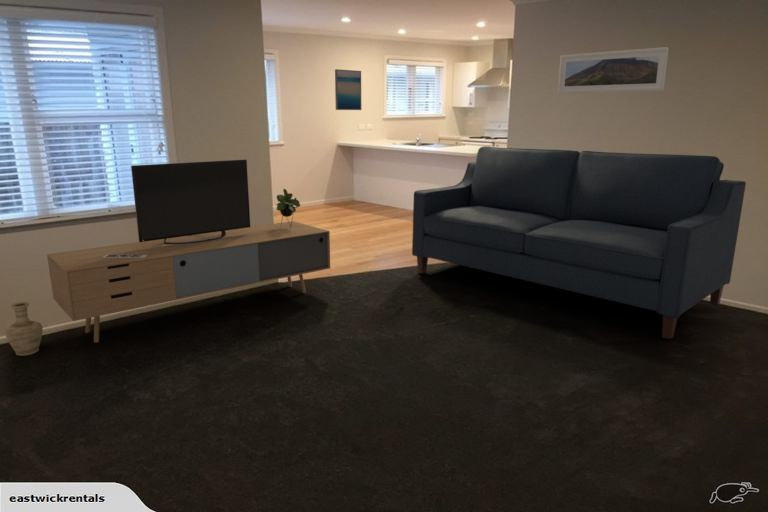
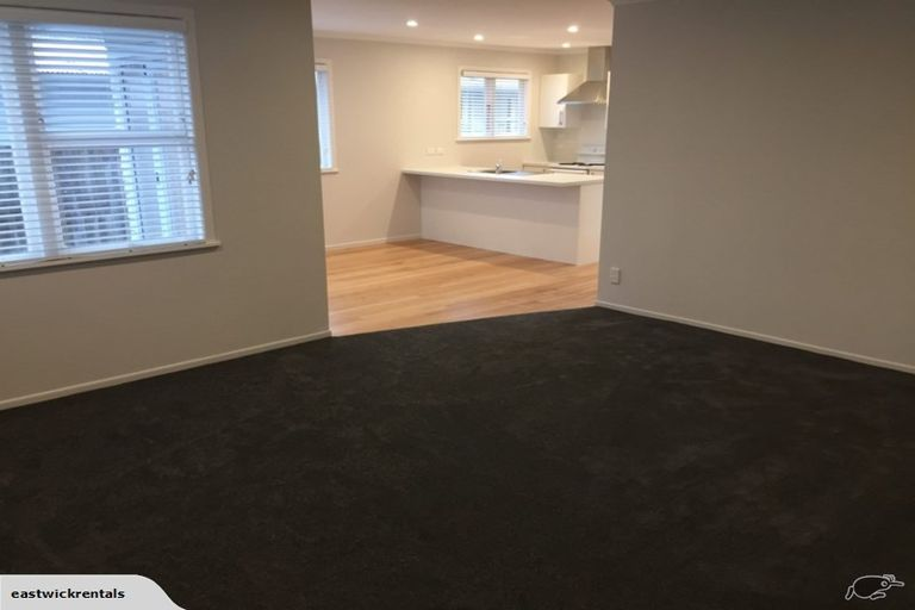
- wall art [334,68,362,111]
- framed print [557,46,670,95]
- media console [46,158,331,343]
- vase [4,301,44,357]
- sofa [411,145,747,340]
